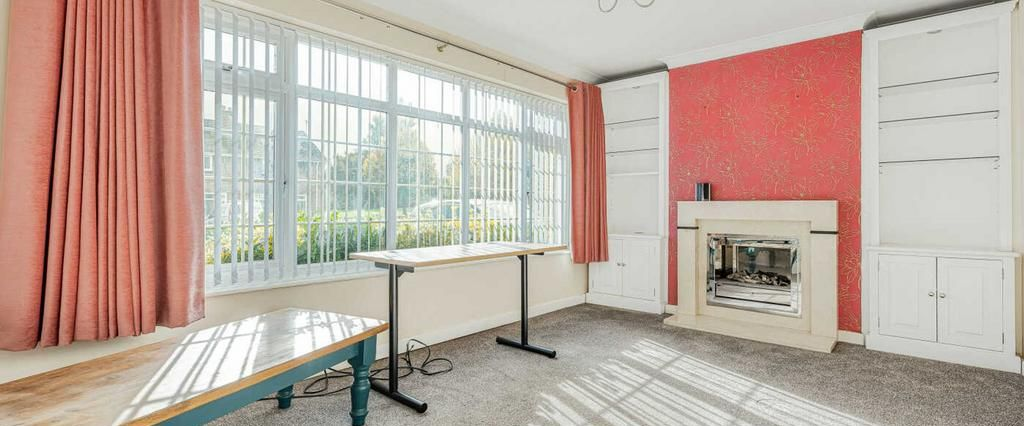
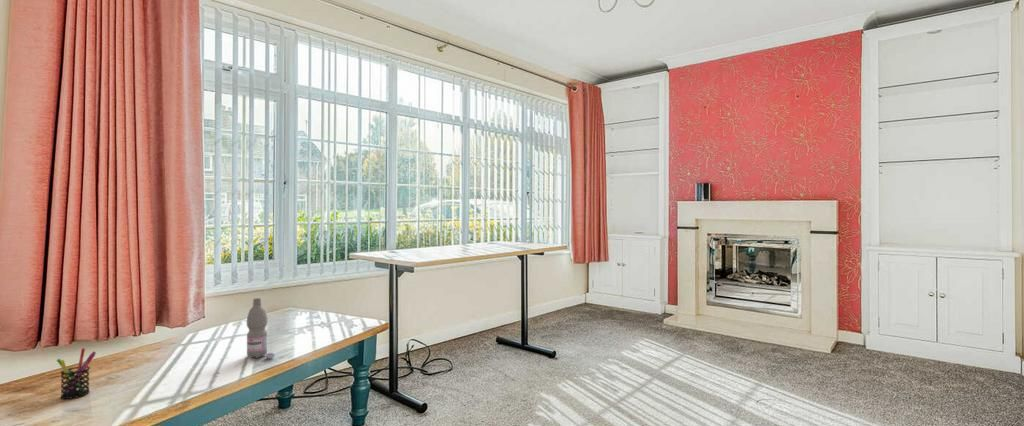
+ water bottle [246,297,276,359]
+ pen holder [56,347,97,400]
